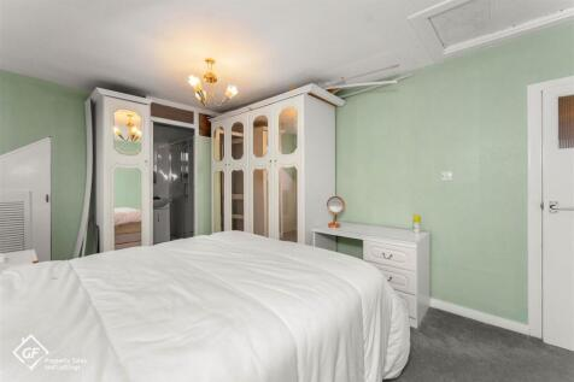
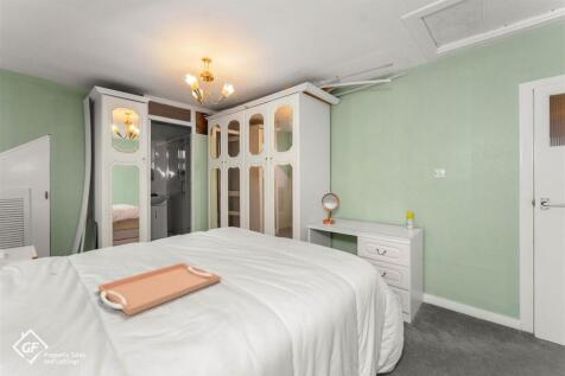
+ serving tray [97,261,222,317]
